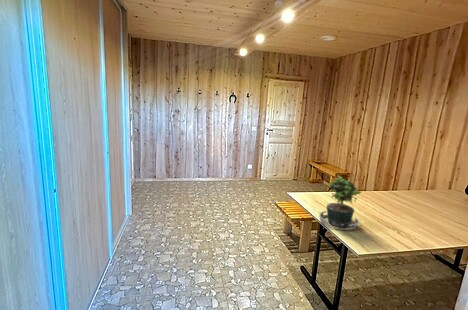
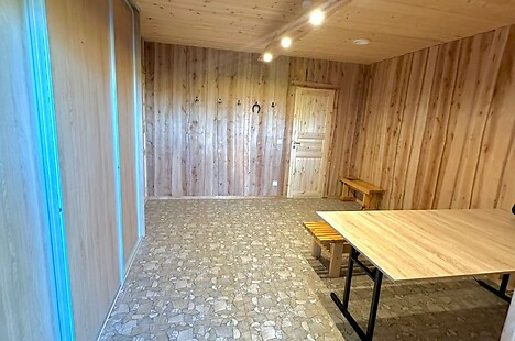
- potted plant [318,174,368,231]
